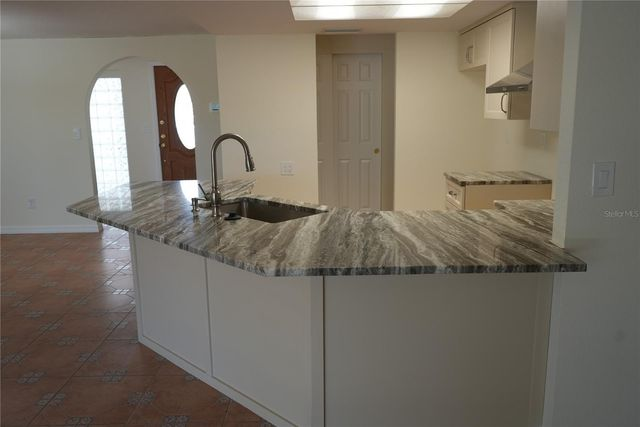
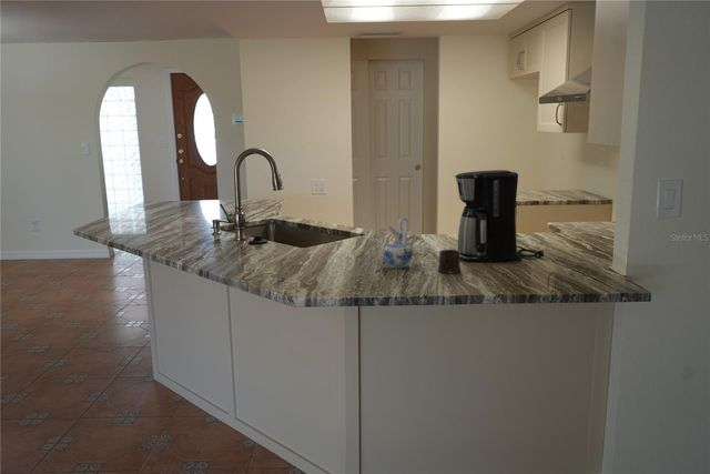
+ coffee maker [454,169,545,263]
+ mug [437,249,462,274]
+ ceramic pitcher [382,215,414,270]
